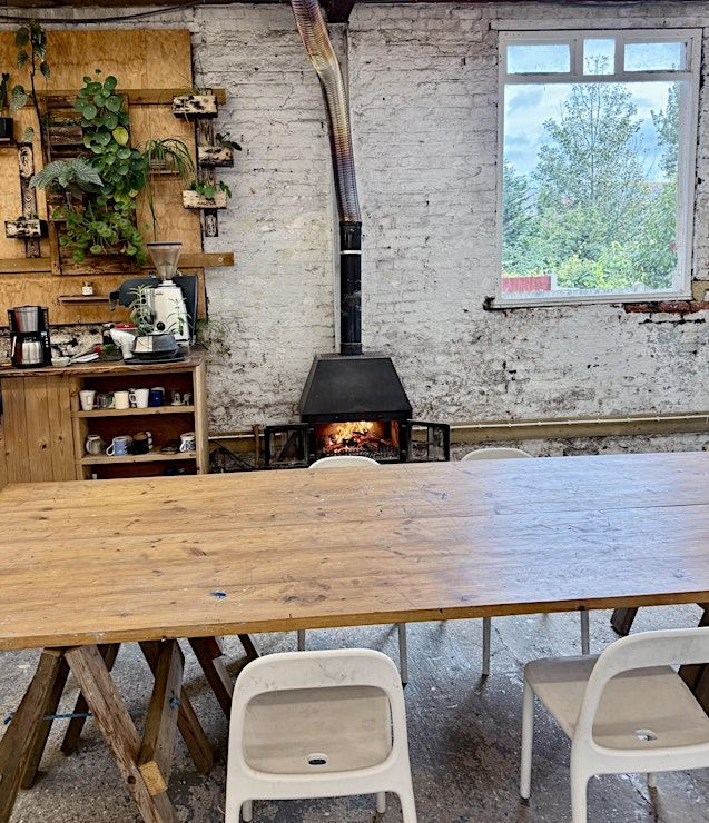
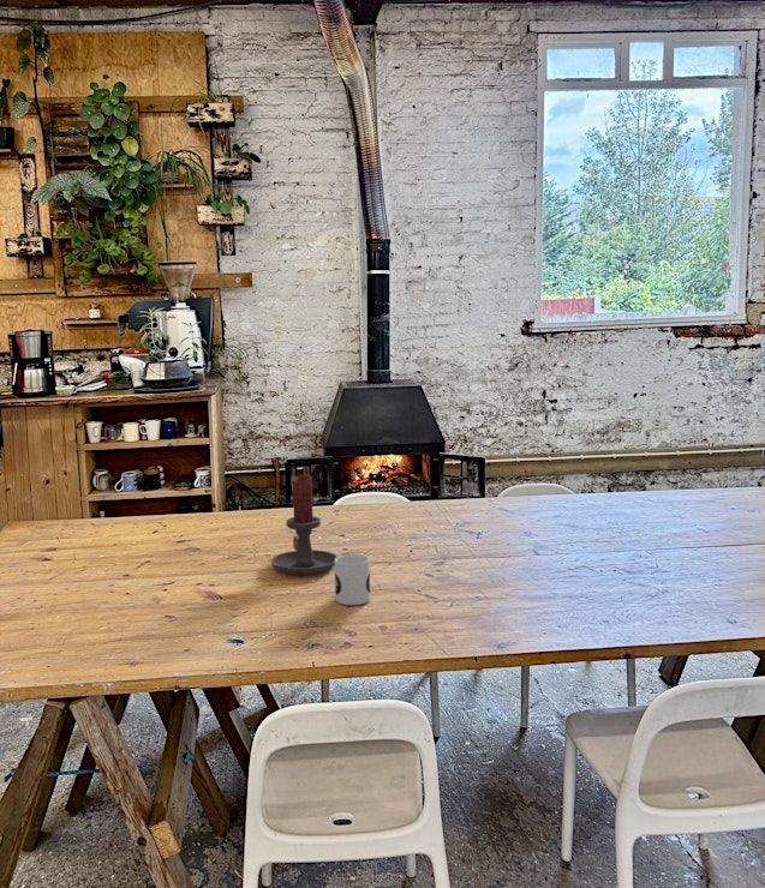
+ candle holder [270,474,339,575]
+ mug [334,553,371,606]
